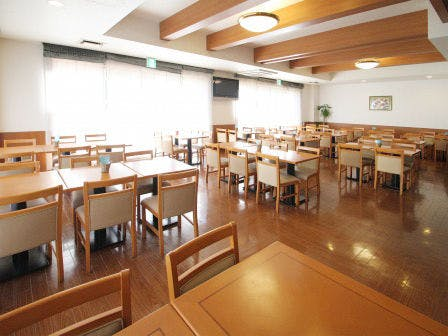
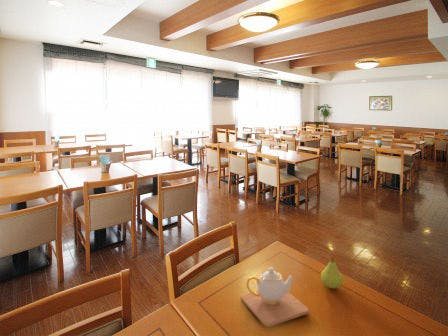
+ teapot [240,266,310,328]
+ fruit [320,256,344,289]
